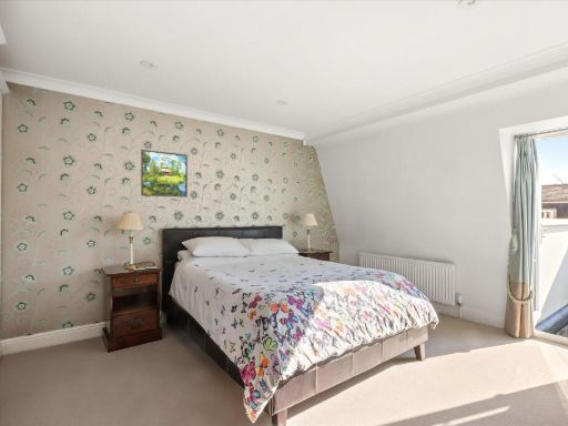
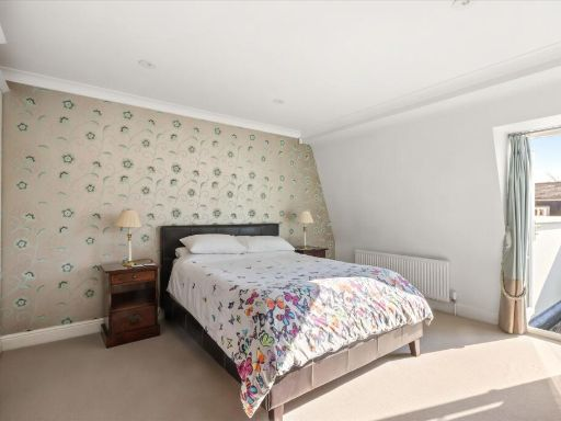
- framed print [140,149,189,199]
